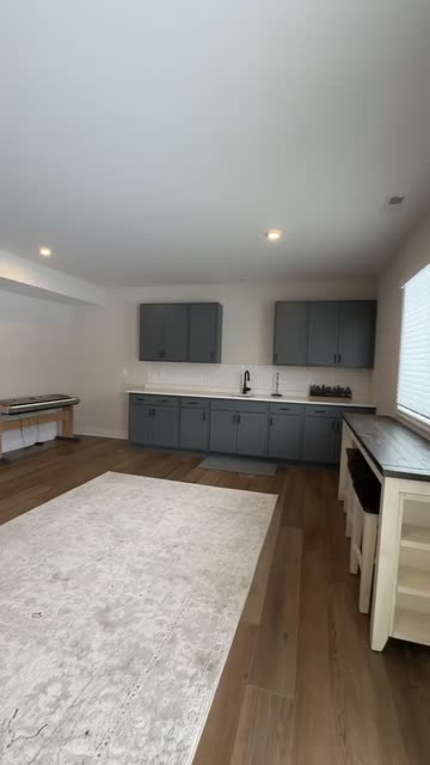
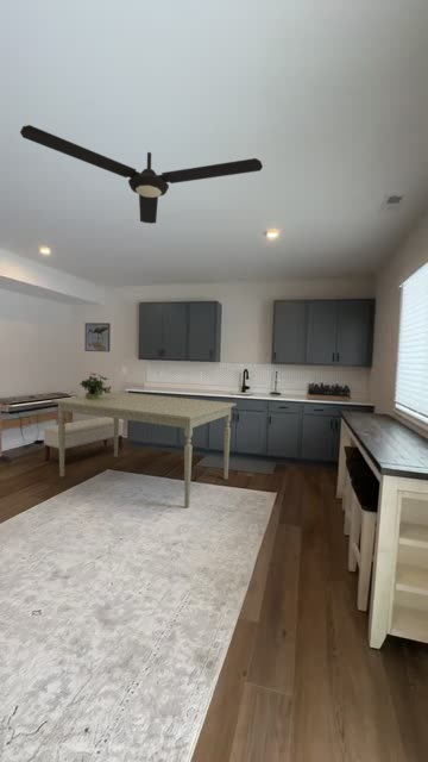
+ ceiling fan [19,124,264,225]
+ dining table [50,391,238,510]
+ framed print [84,321,112,352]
+ bench [43,417,125,463]
+ potted plant [78,371,113,399]
